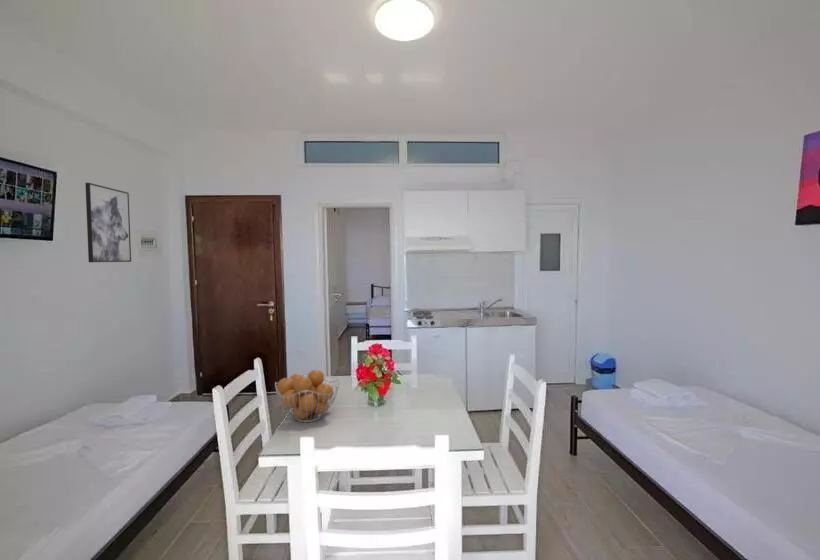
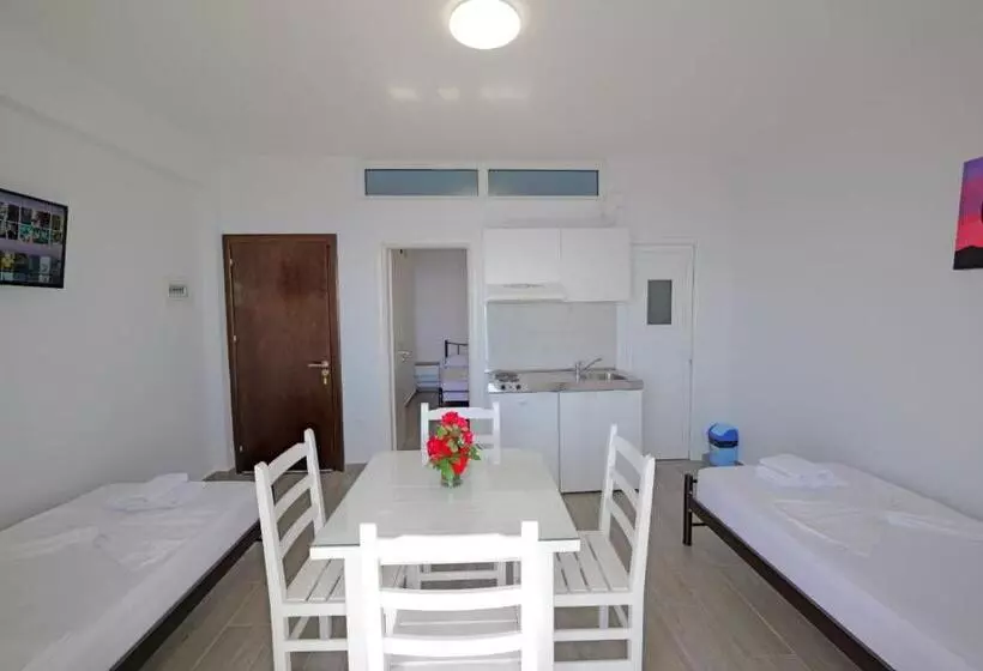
- fruit basket [274,368,341,423]
- wall art [84,182,132,263]
